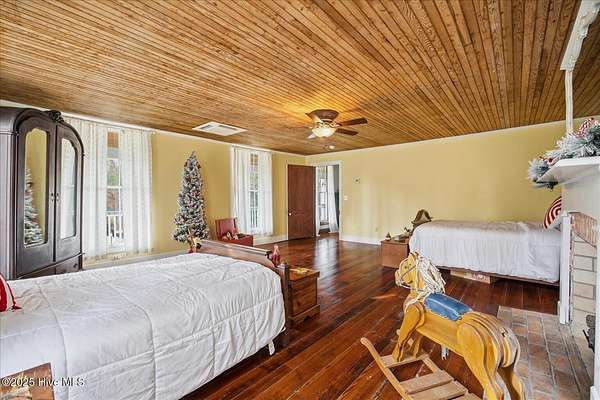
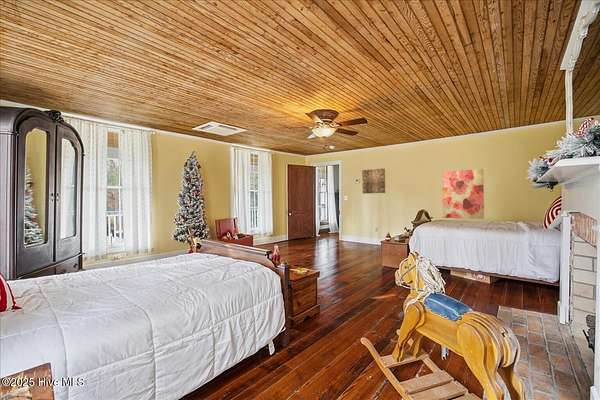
+ wall art [361,168,386,195]
+ wall art [441,168,485,220]
